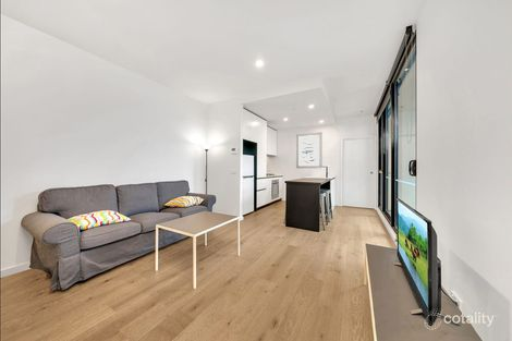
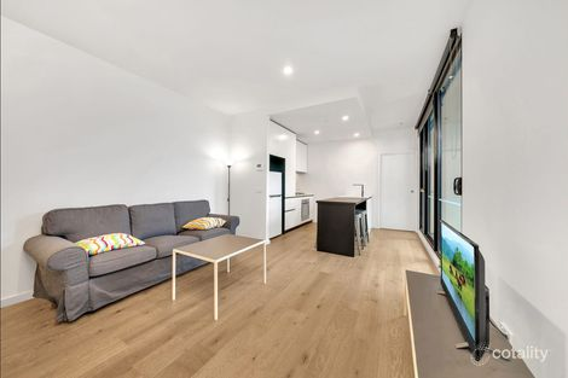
- wall art [295,131,324,169]
